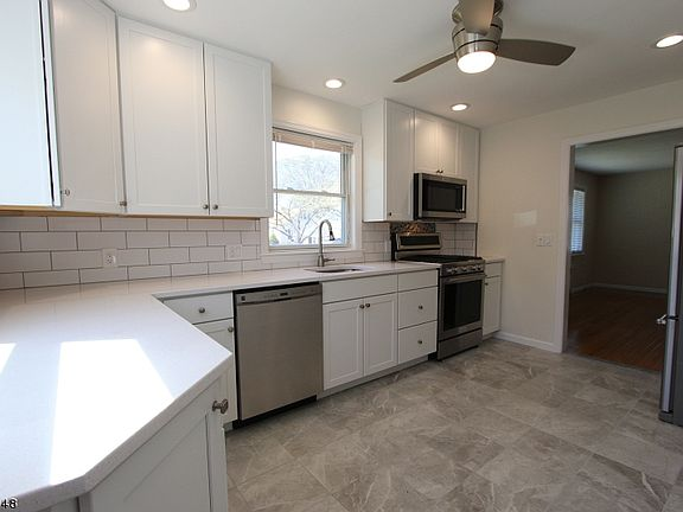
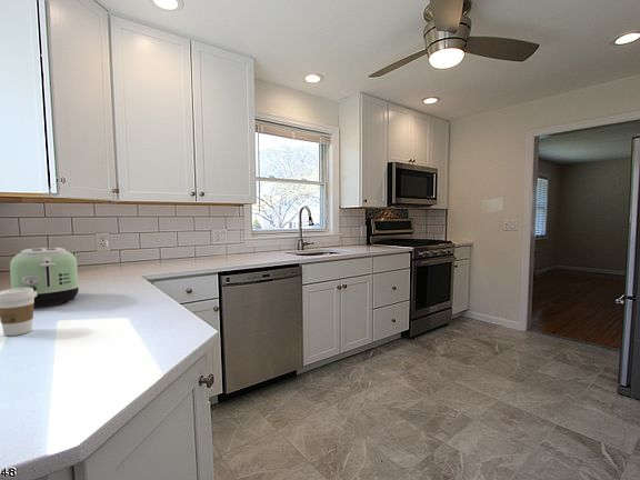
+ coffee cup [0,288,37,337]
+ toaster [9,247,80,308]
